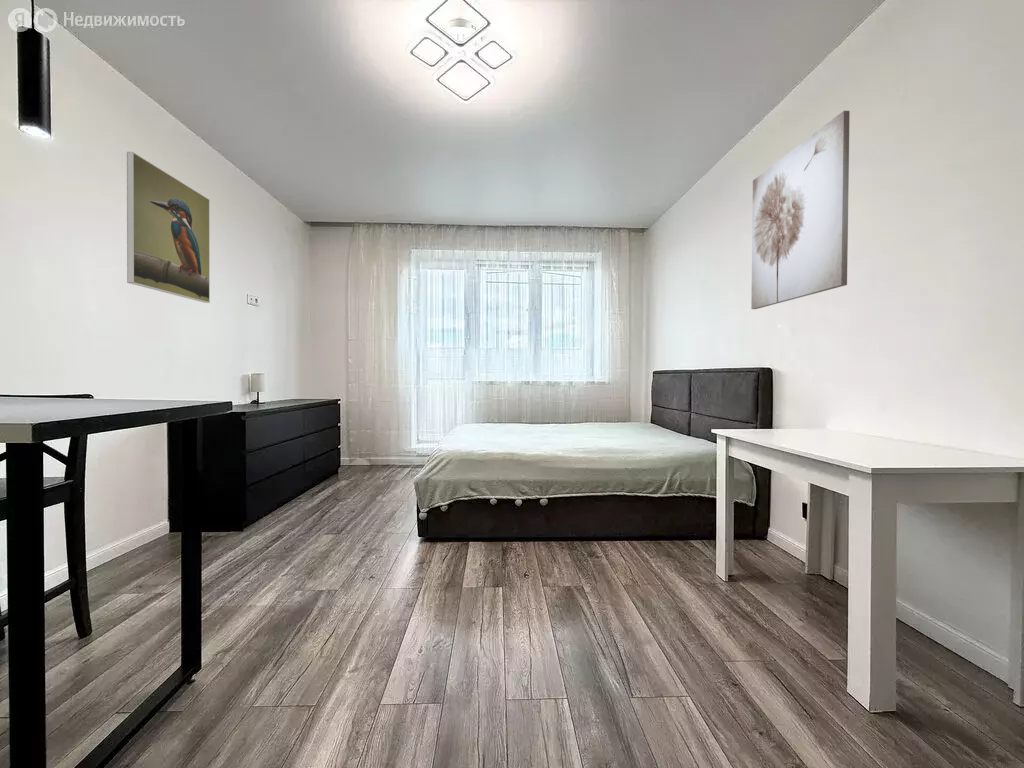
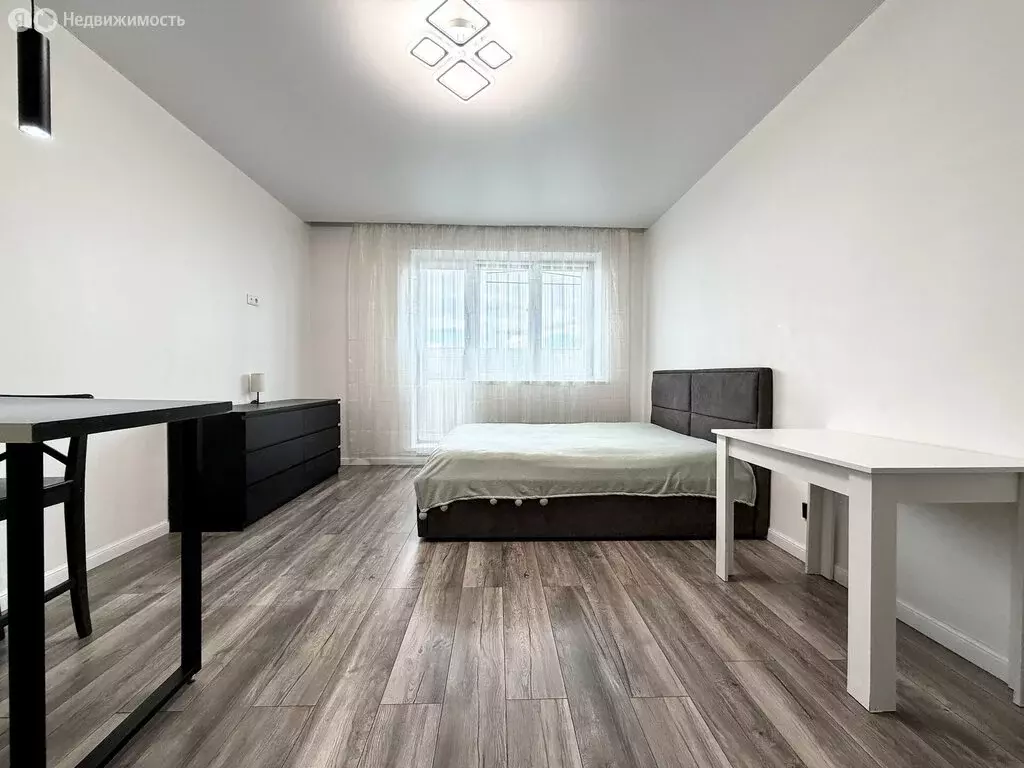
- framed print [126,151,211,304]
- wall art [750,110,851,310]
